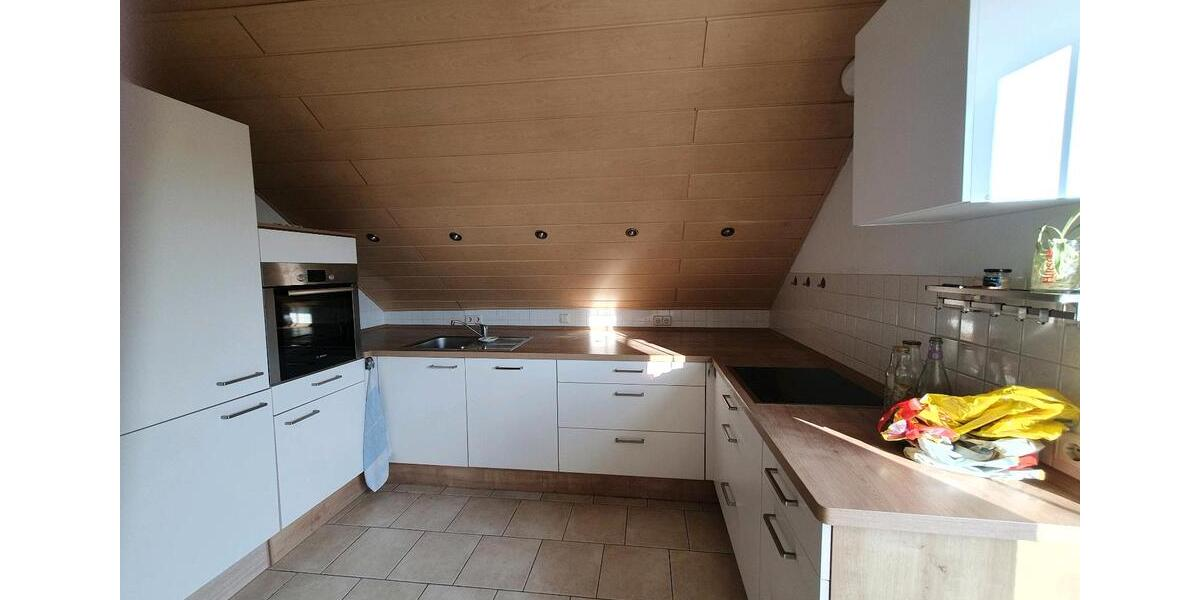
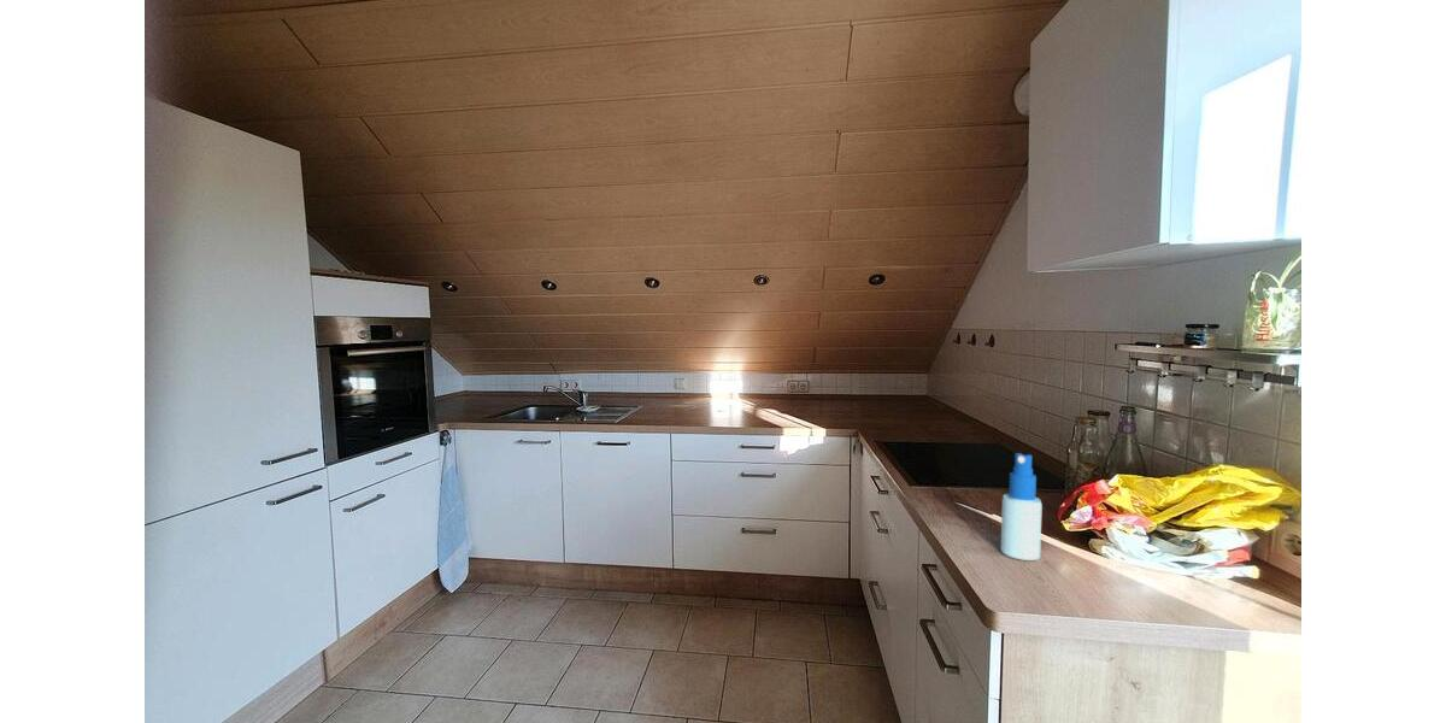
+ spray bottle [1000,452,1044,562]
